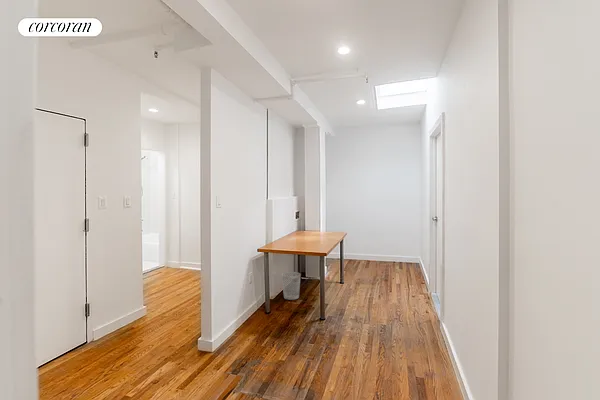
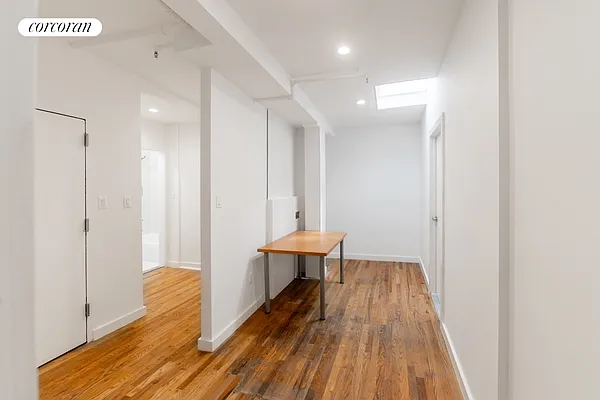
- wastebasket [281,271,302,301]
